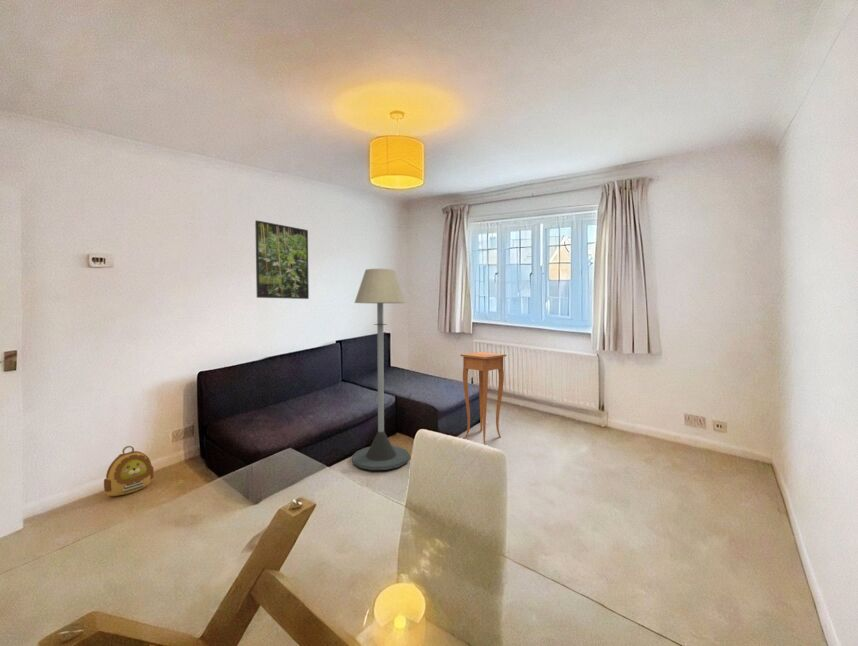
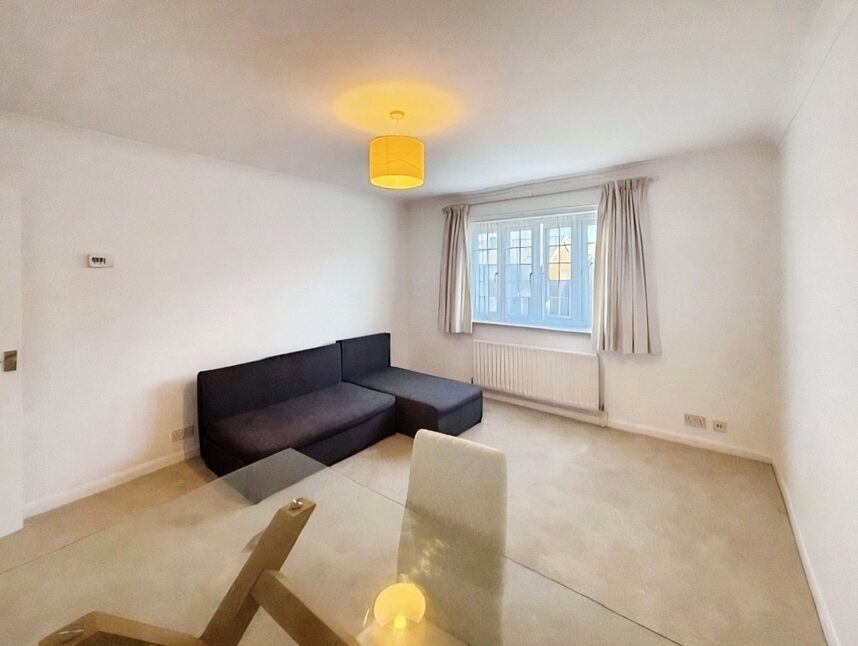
- side table [459,351,507,444]
- floor lamp [351,268,411,471]
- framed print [254,219,310,300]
- backpack [103,445,155,497]
